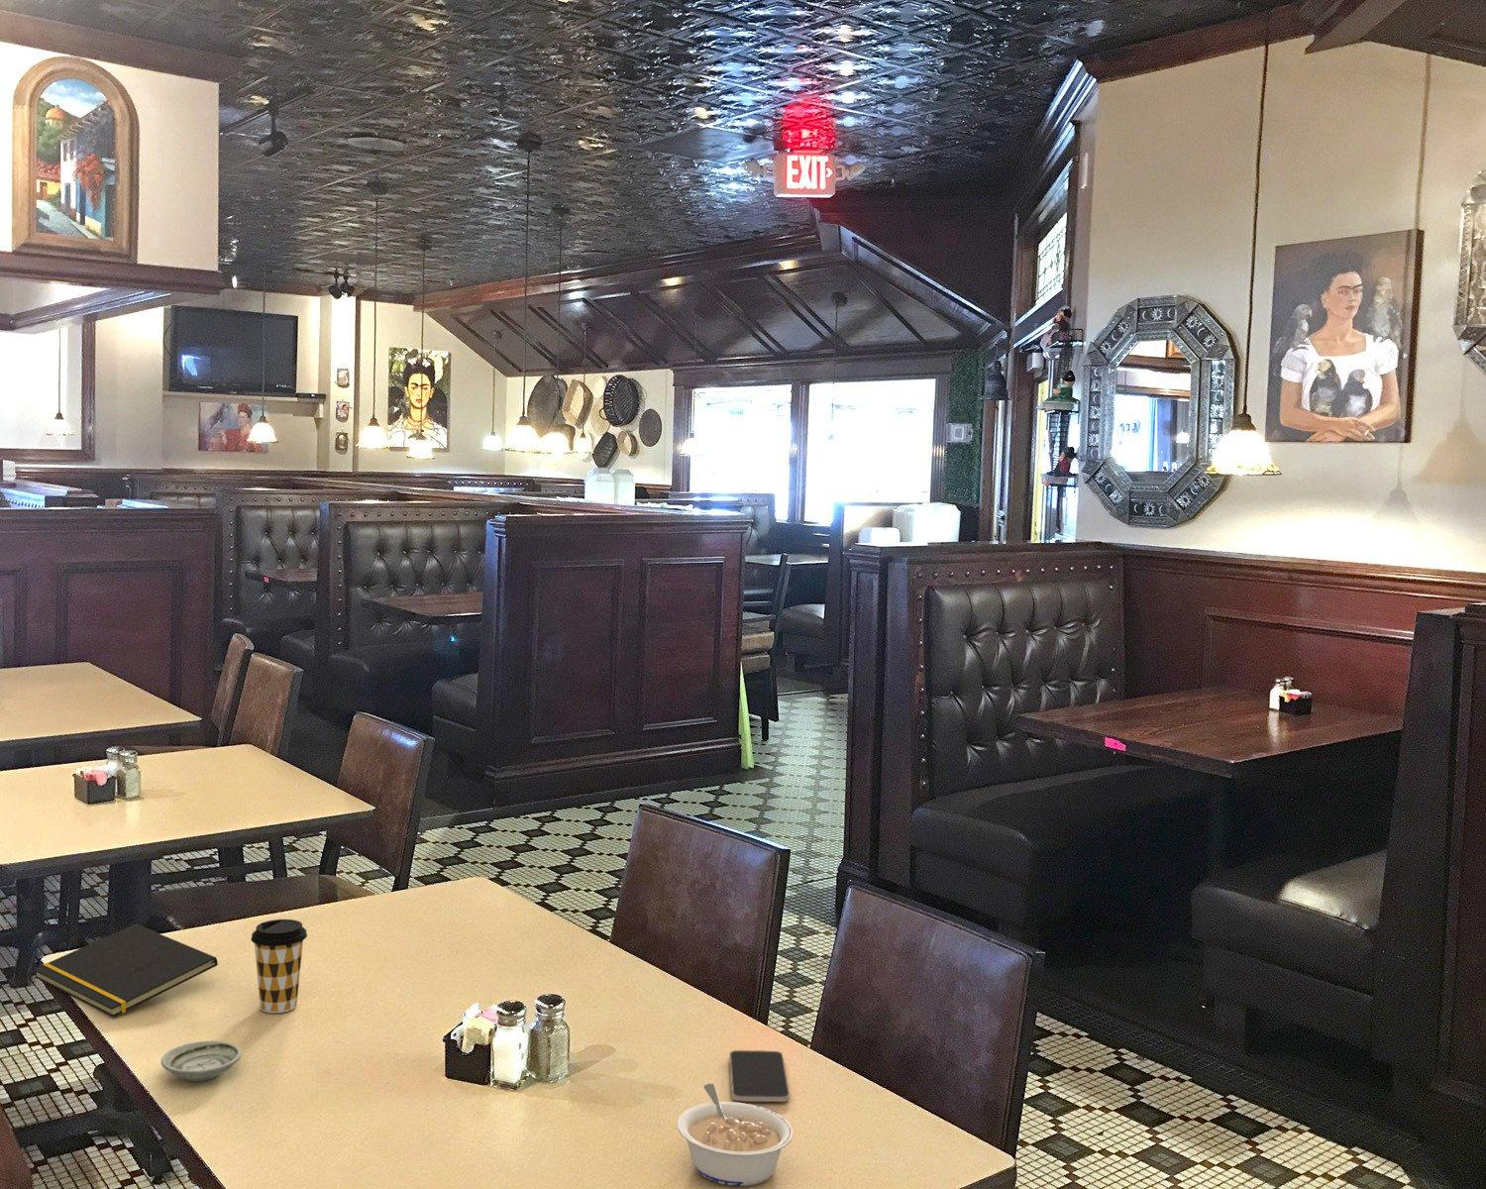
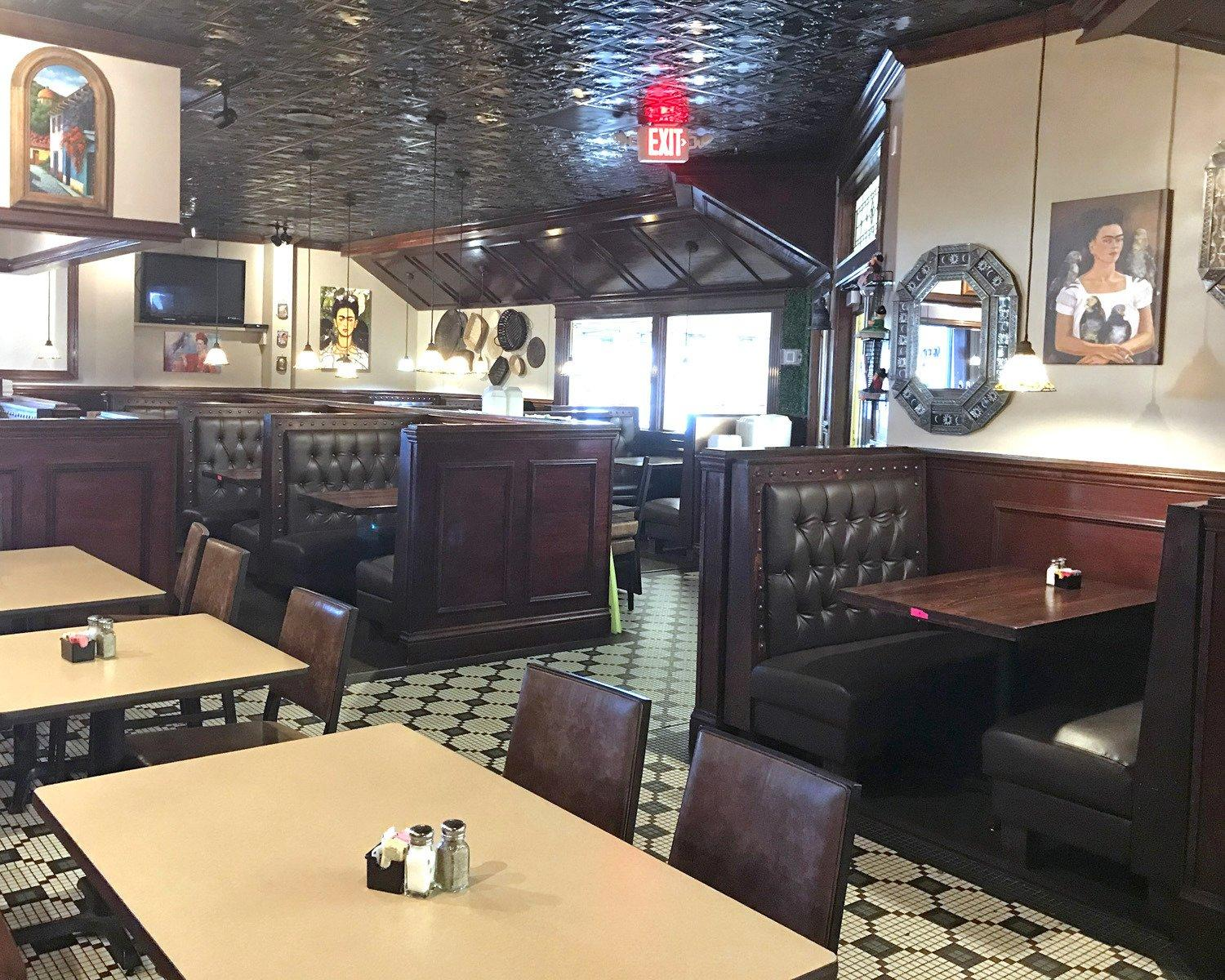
- saucer [160,1040,241,1082]
- smartphone [728,1049,791,1103]
- notepad [33,922,218,1019]
- coffee cup [251,918,308,1013]
- legume [677,1082,795,1187]
